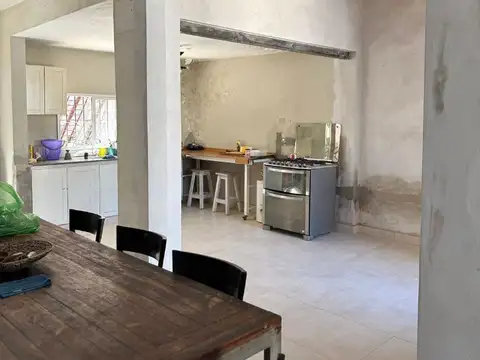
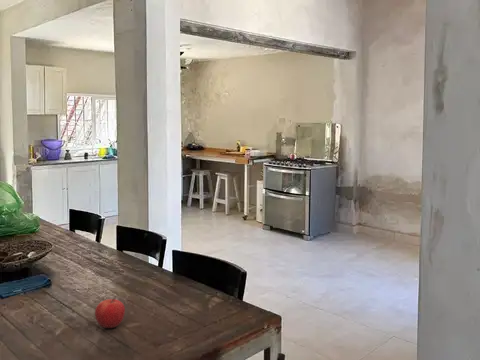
+ fruit [94,297,126,329]
